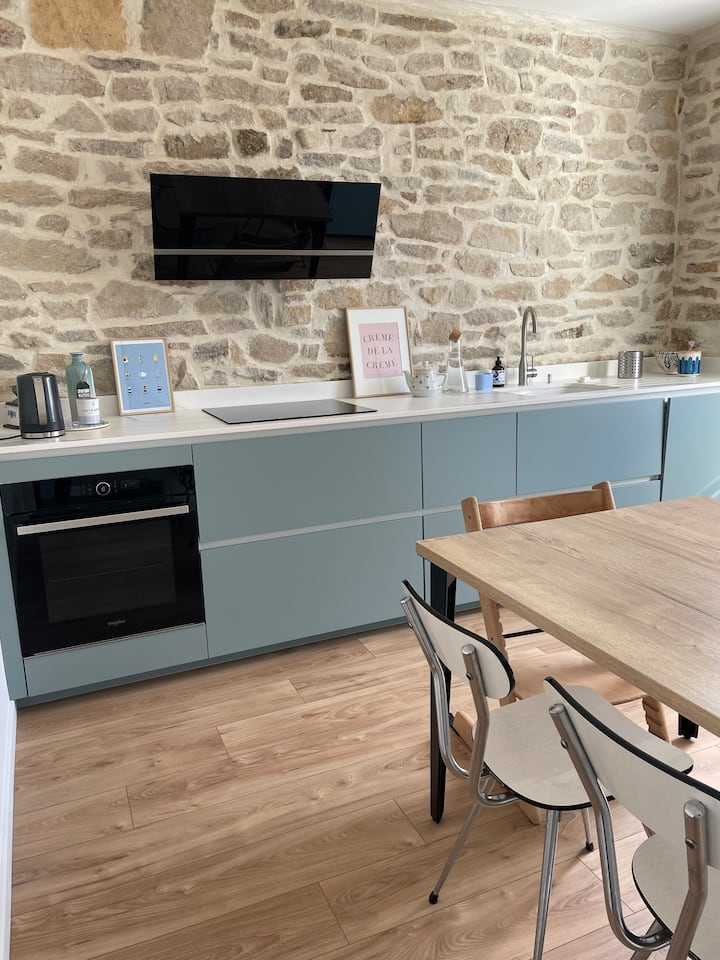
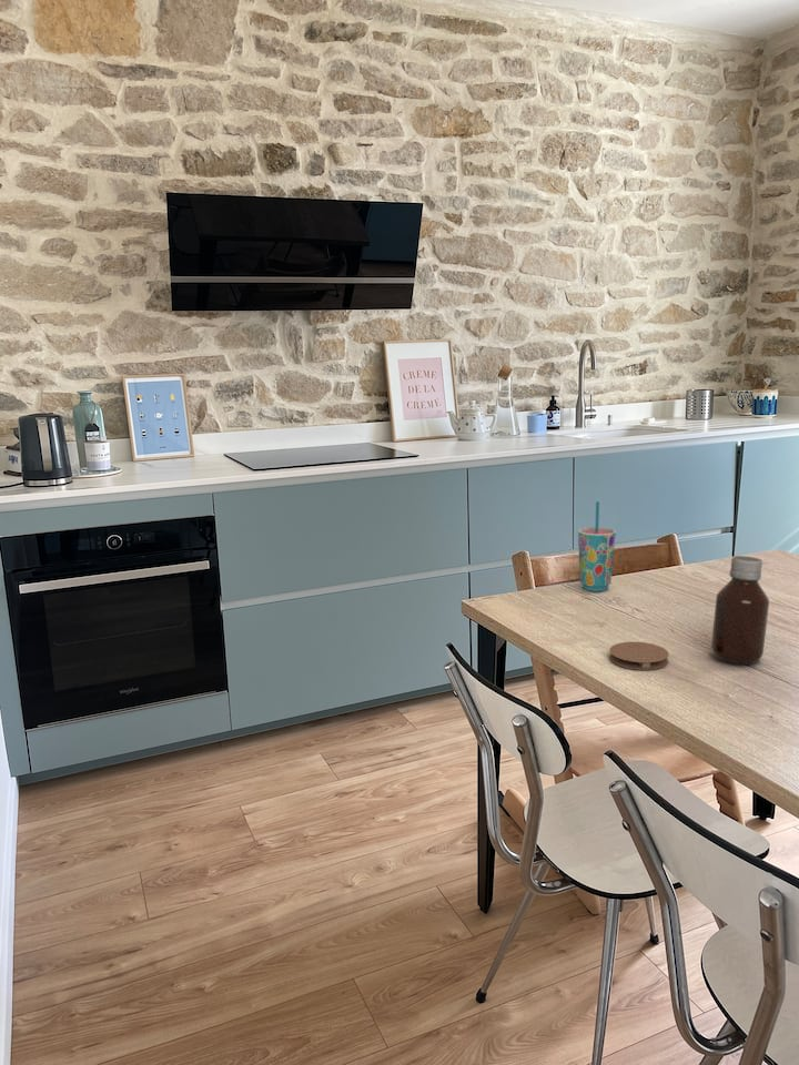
+ coaster [608,641,670,671]
+ cup [577,500,617,592]
+ bottle [710,555,770,665]
